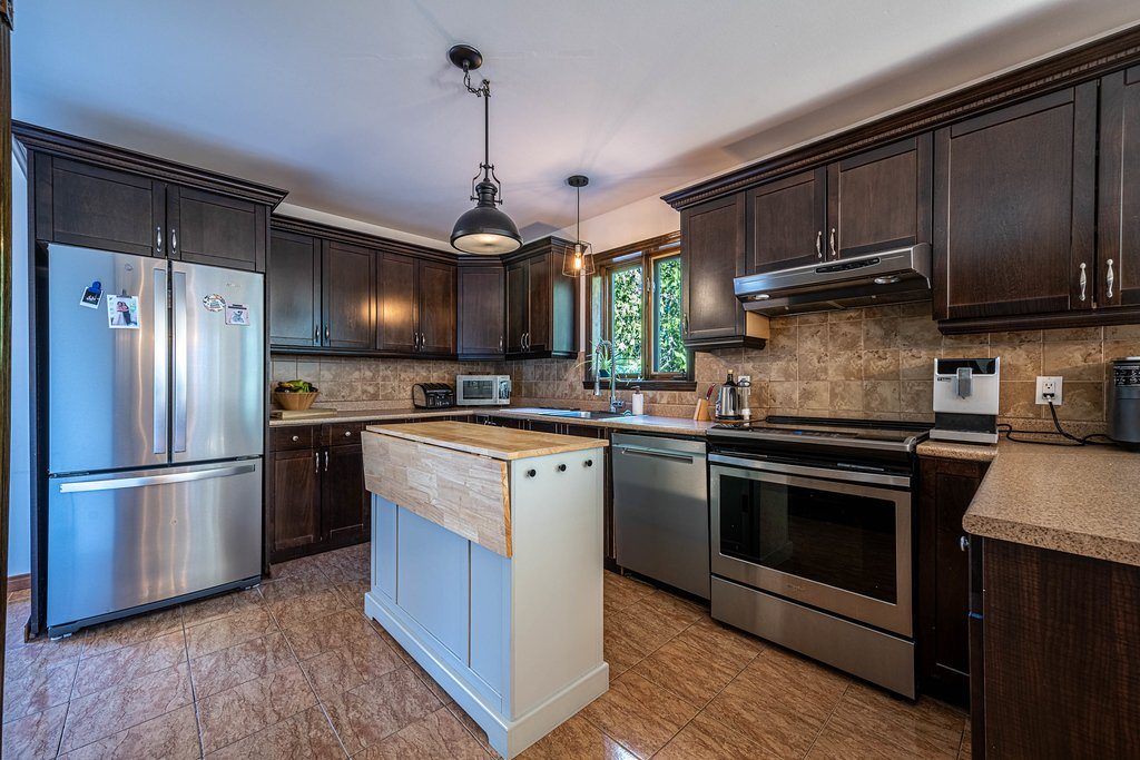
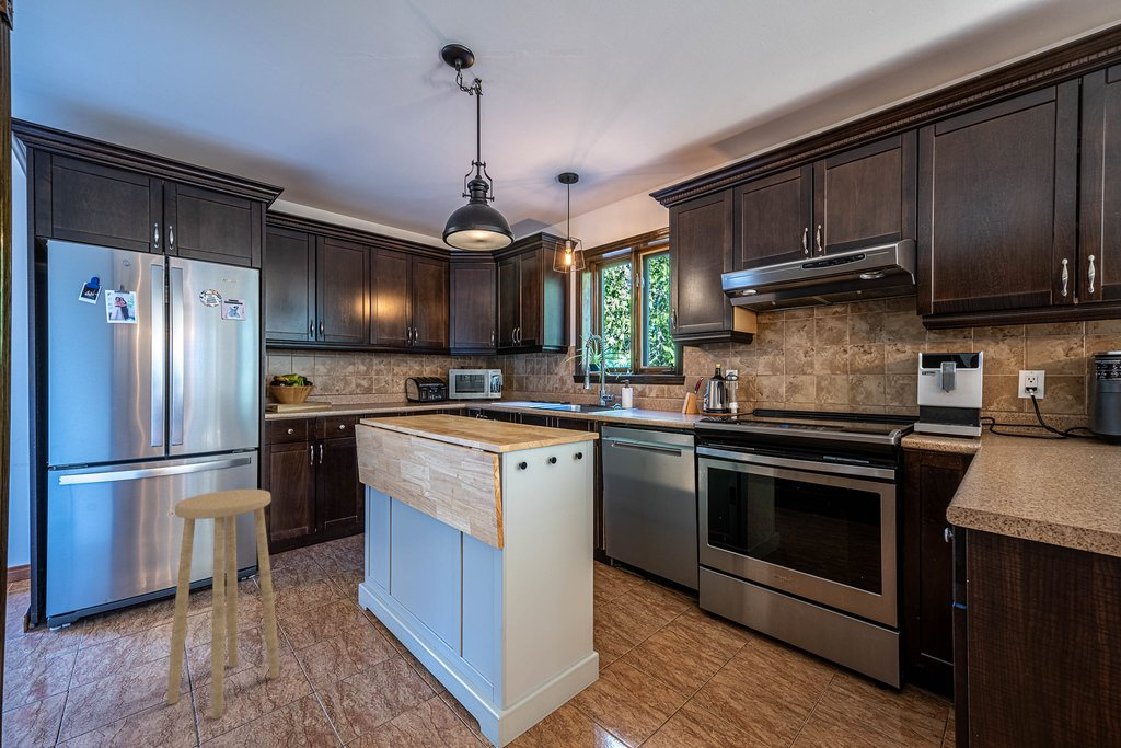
+ stool [166,488,280,720]
